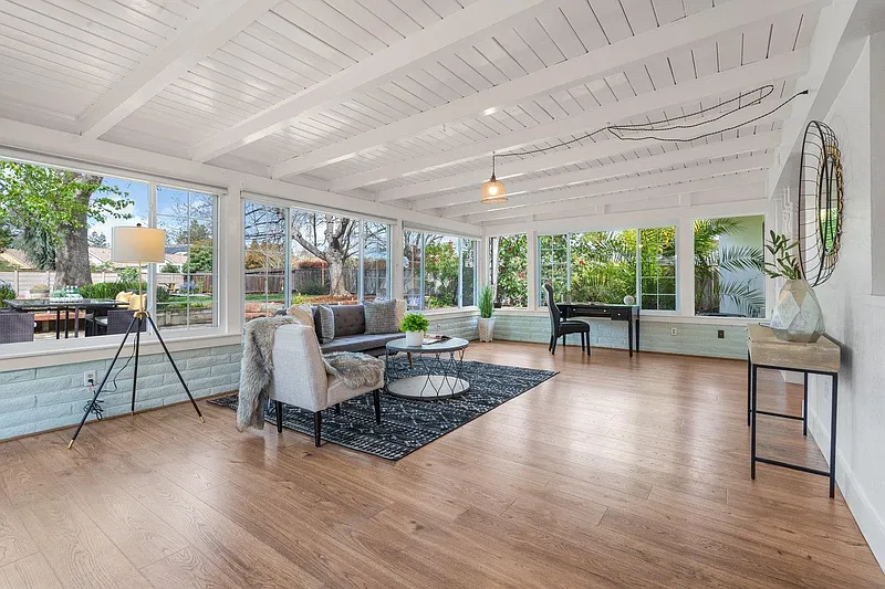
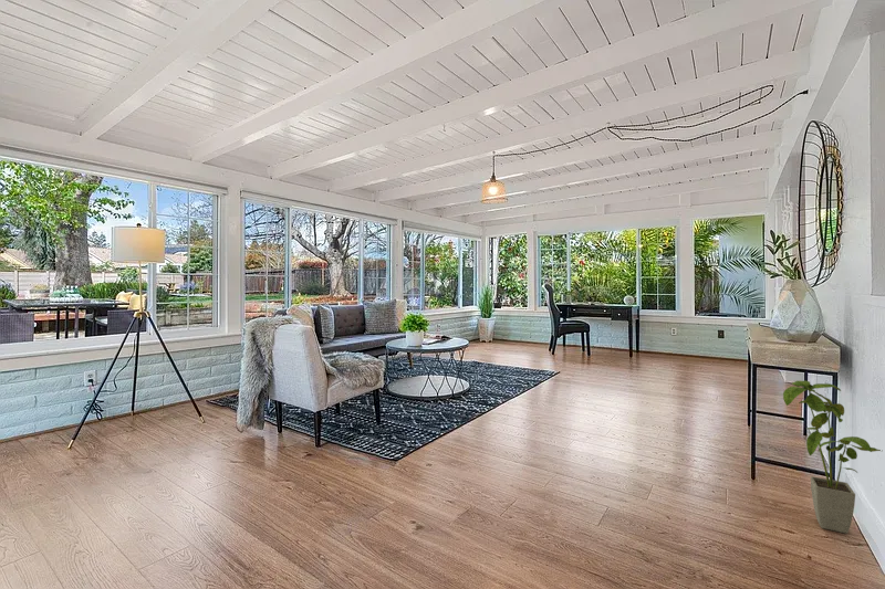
+ house plant [782,380,882,535]
